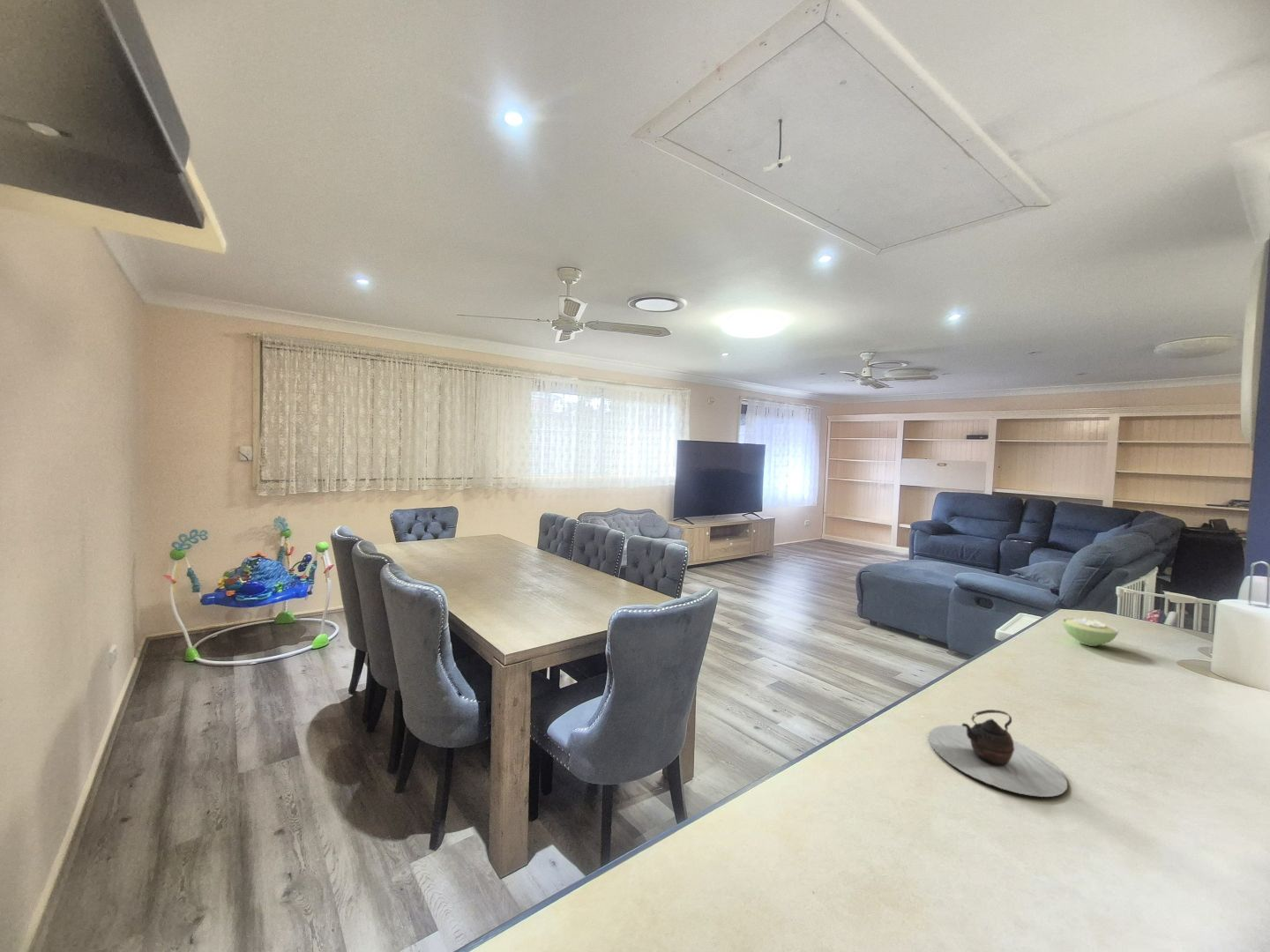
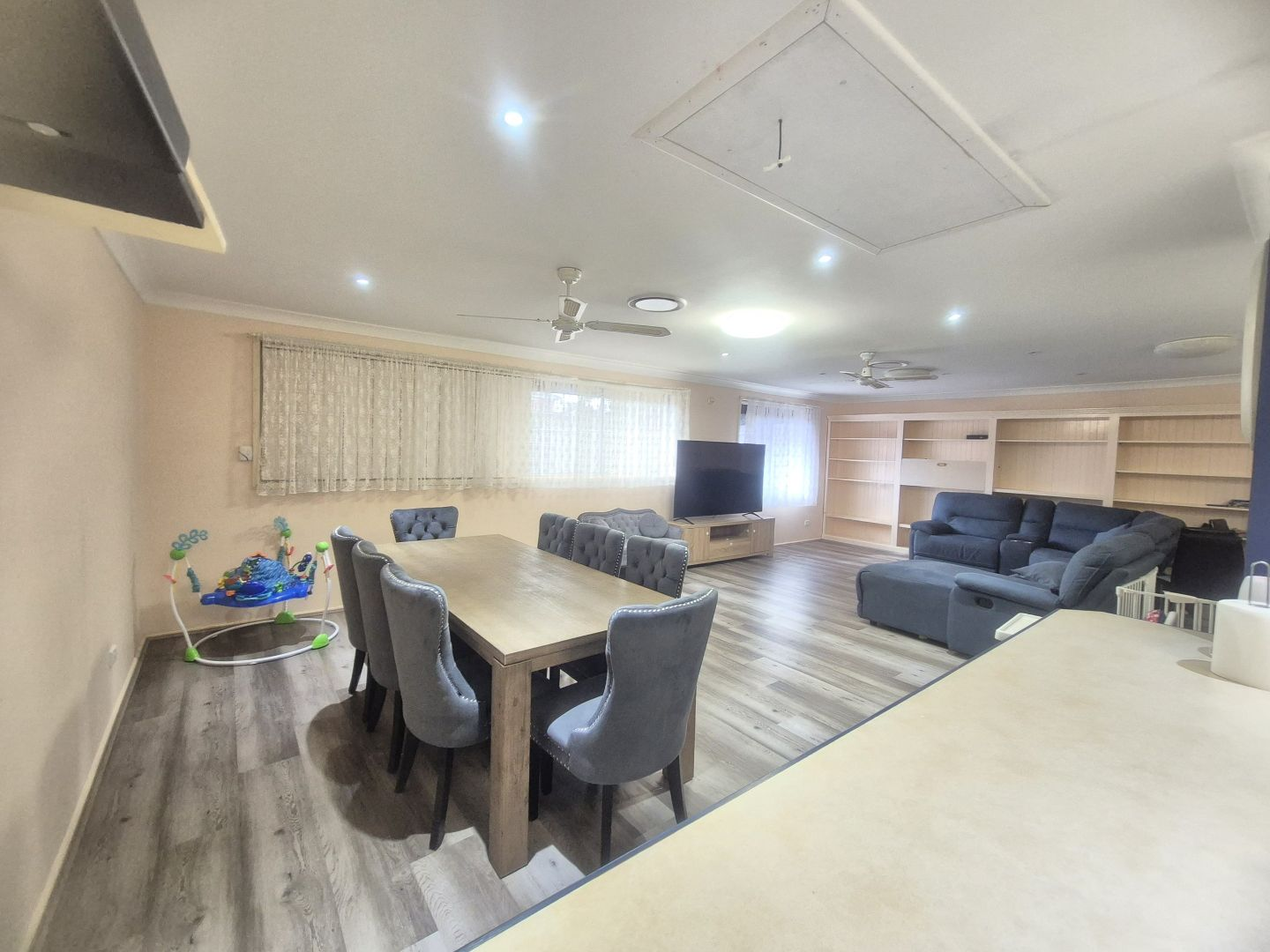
- teapot [928,709,1068,798]
- sugar bowl [1061,616,1119,647]
